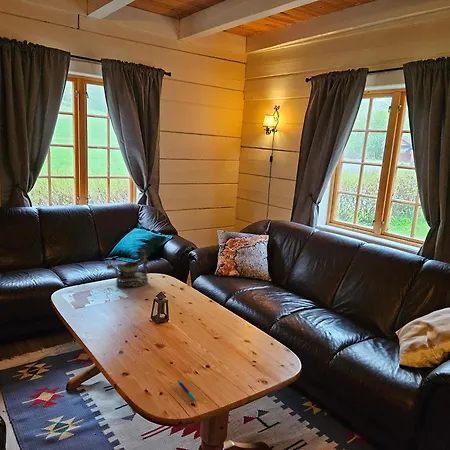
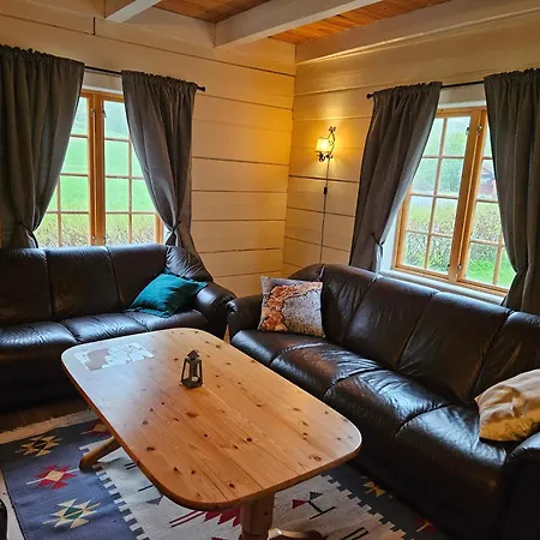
- decorative bowl [106,248,150,288]
- pen [177,379,197,402]
